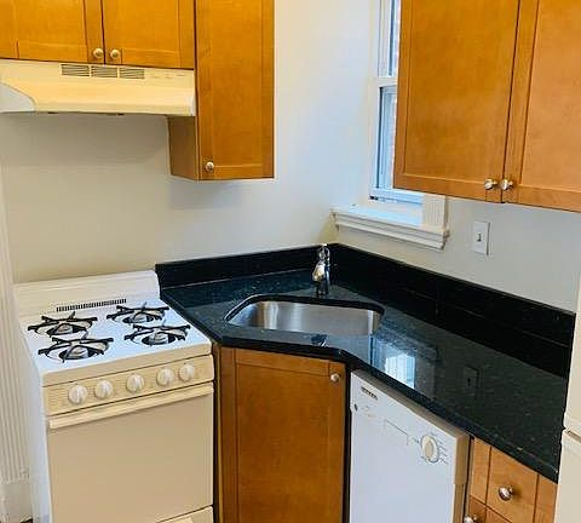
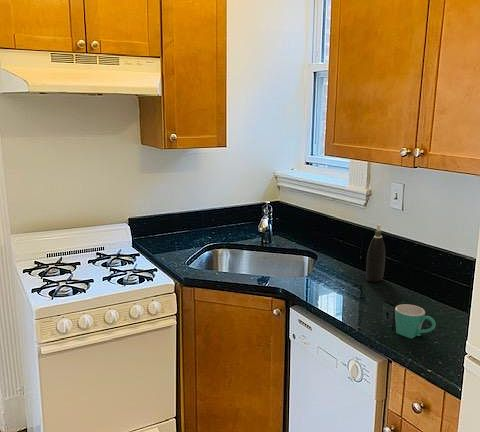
+ mug [394,303,437,340]
+ soap dispenser [365,223,386,283]
